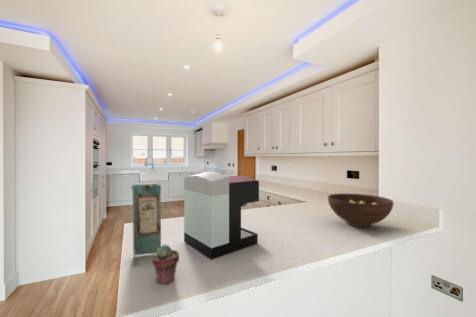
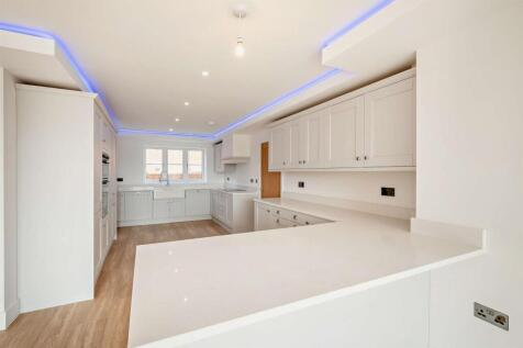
- fruit bowl [327,193,394,228]
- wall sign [130,183,162,266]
- coffee maker [183,170,260,260]
- potted succulent [150,244,180,285]
